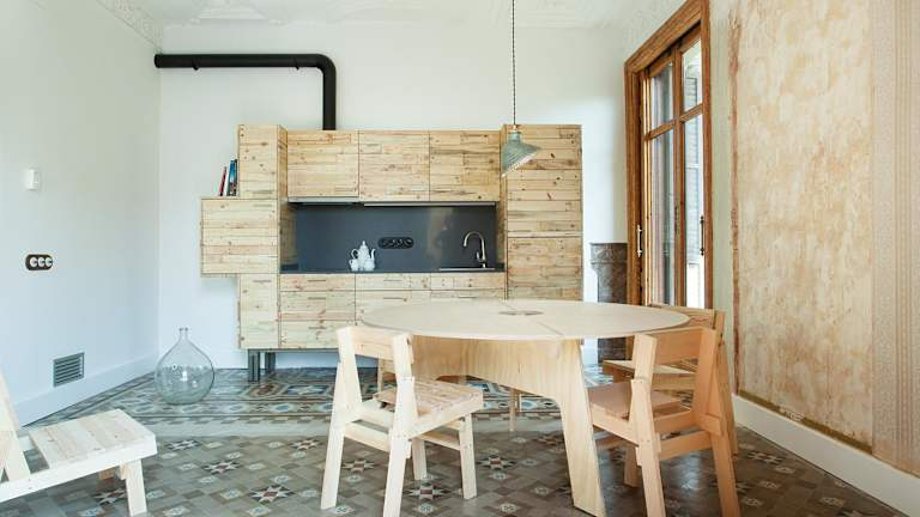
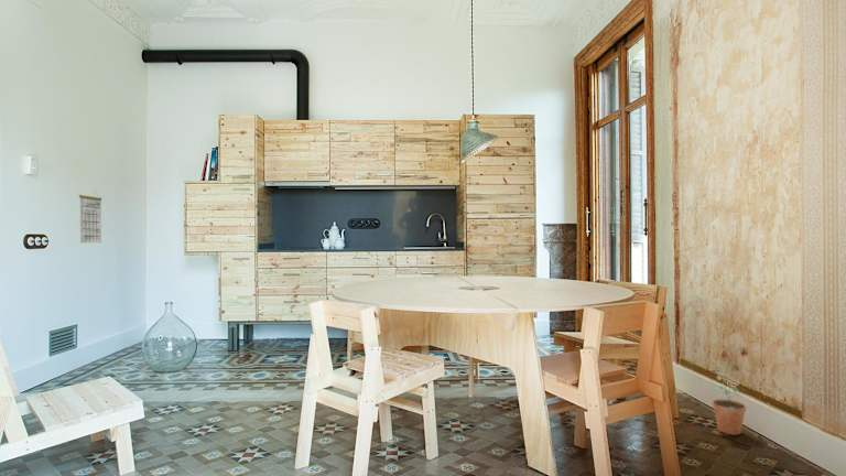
+ calendar [78,191,102,244]
+ potted plant [708,346,750,436]
